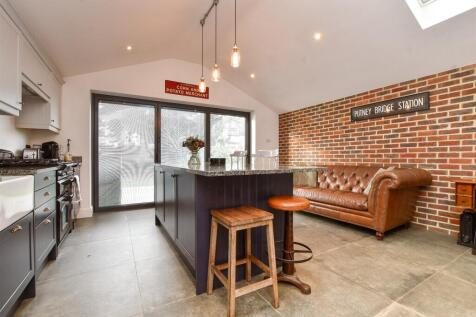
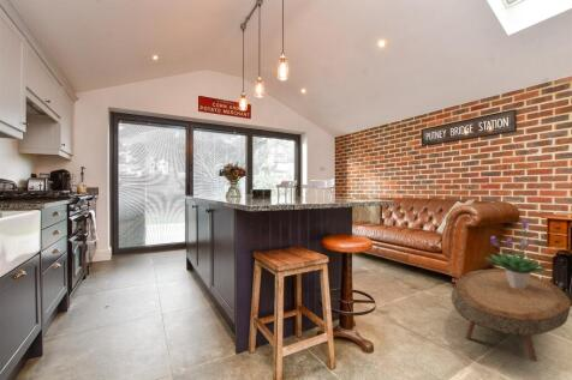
+ coffee table [451,269,572,362]
+ potted plant [484,218,553,289]
